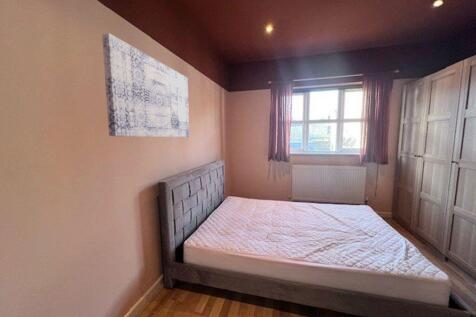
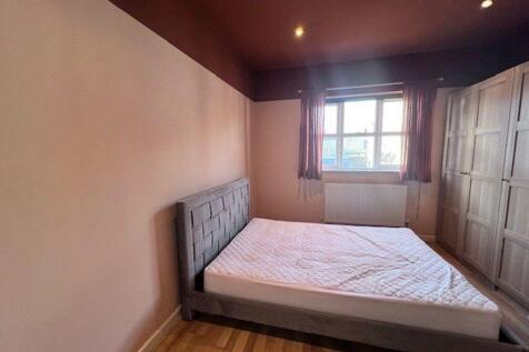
- wall art [101,32,190,138]
